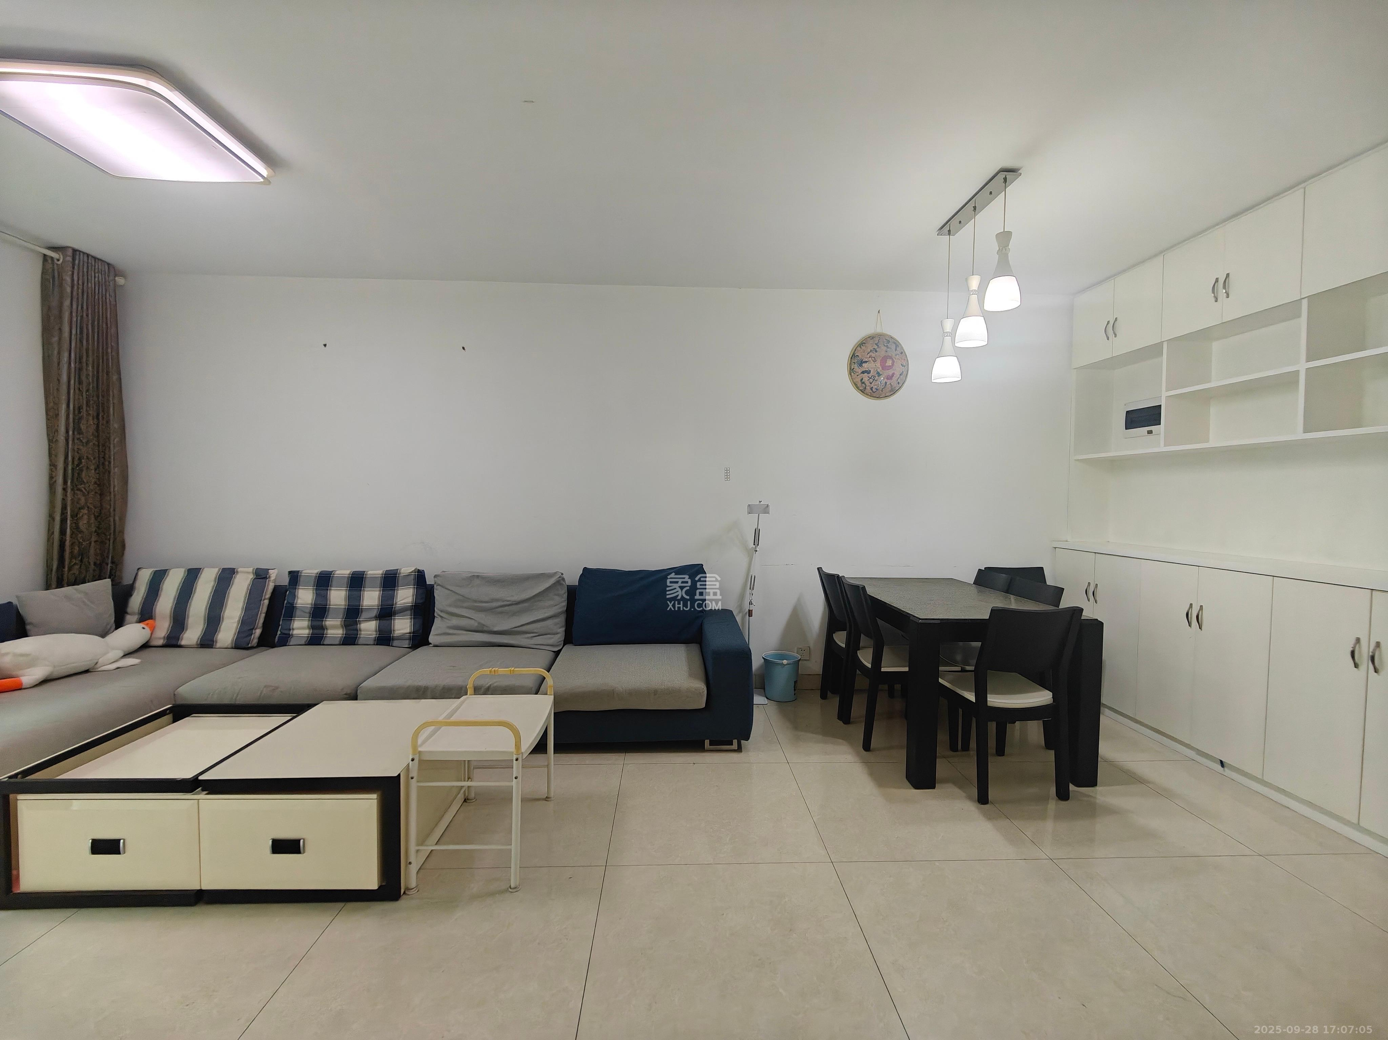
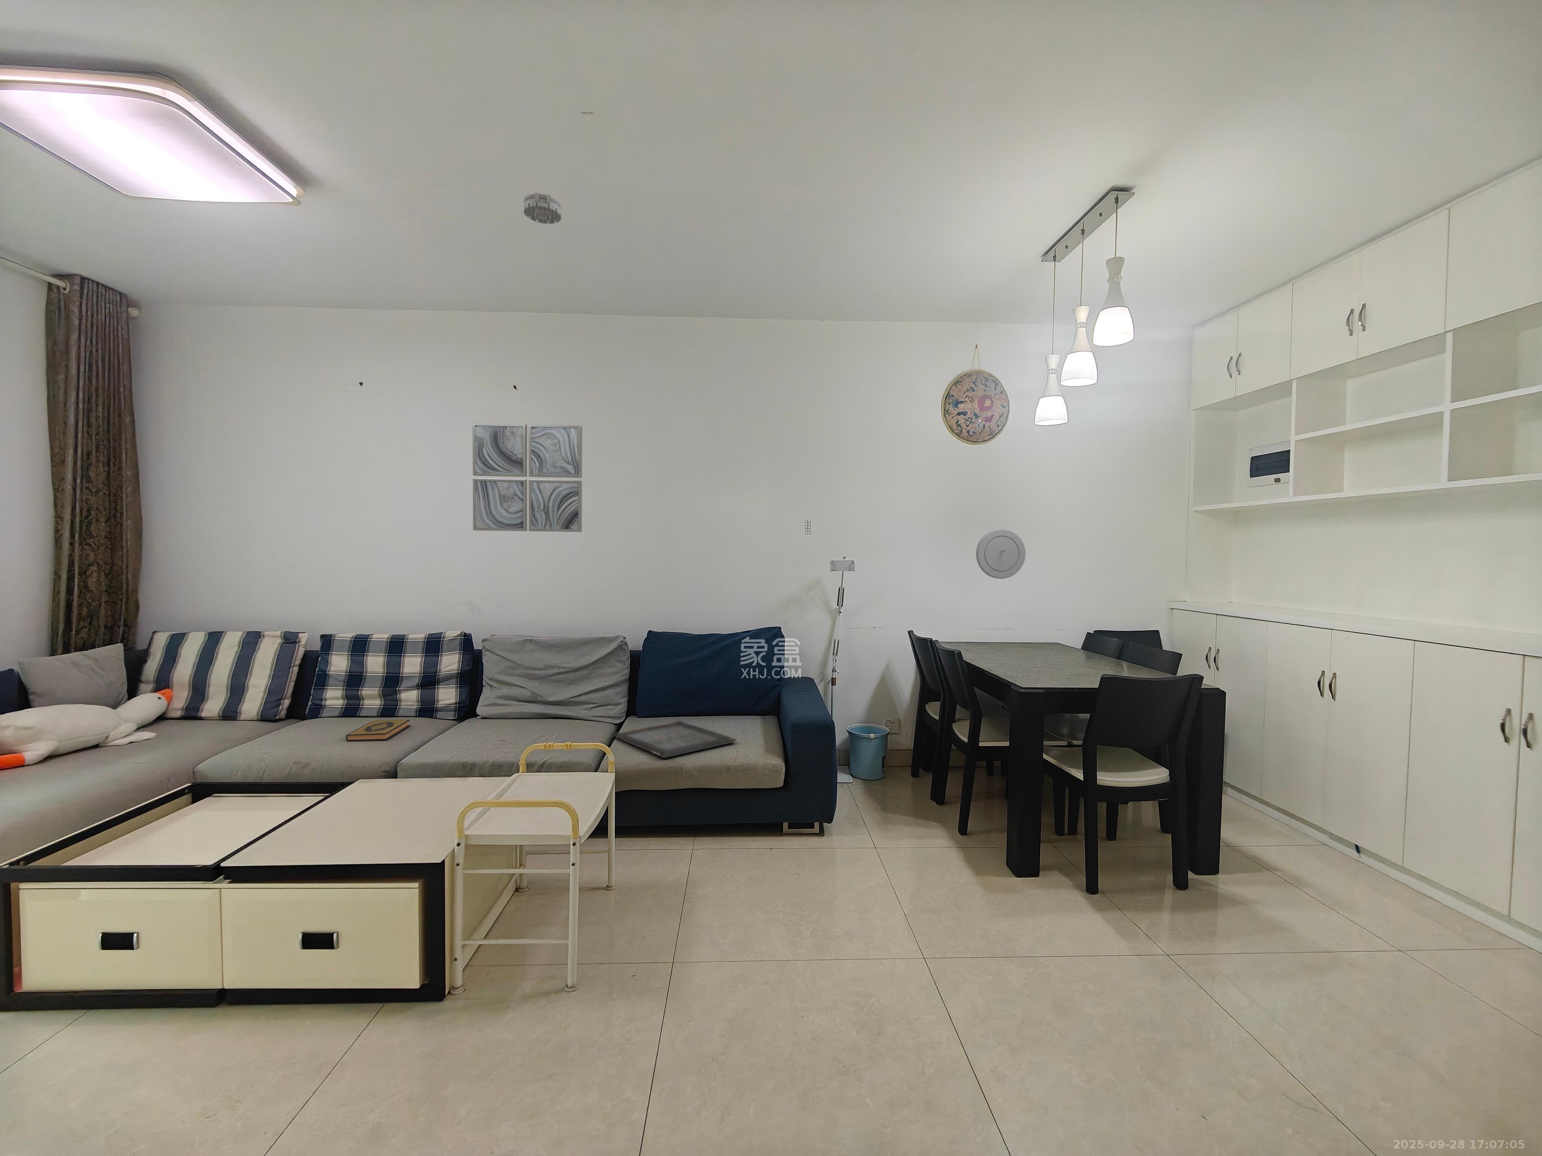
+ wall art [472,423,583,533]
+ serving tray [614,720,737,758]
+ hardback book [346,719,410,741]
+ smoke detector [523,192,562,225]
+ wall clock [976,528,1026,579]
